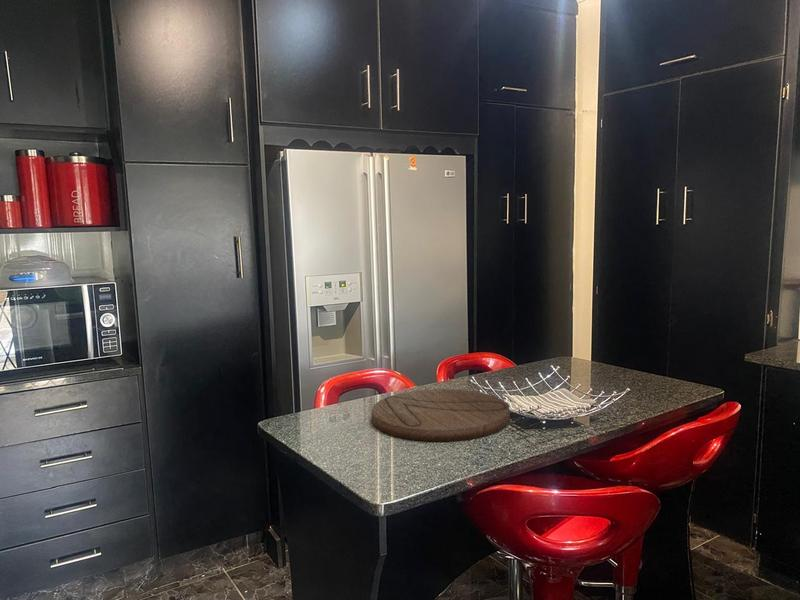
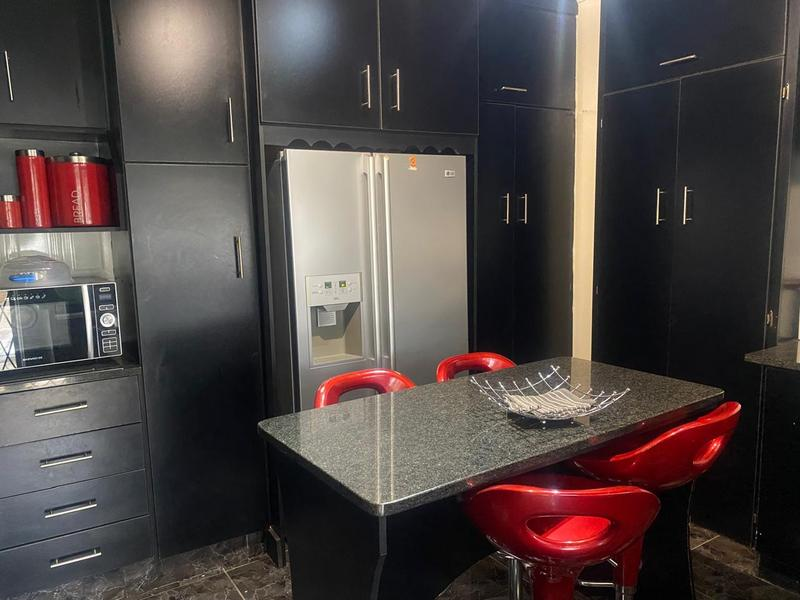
- cutting board [371,388,511,442]
